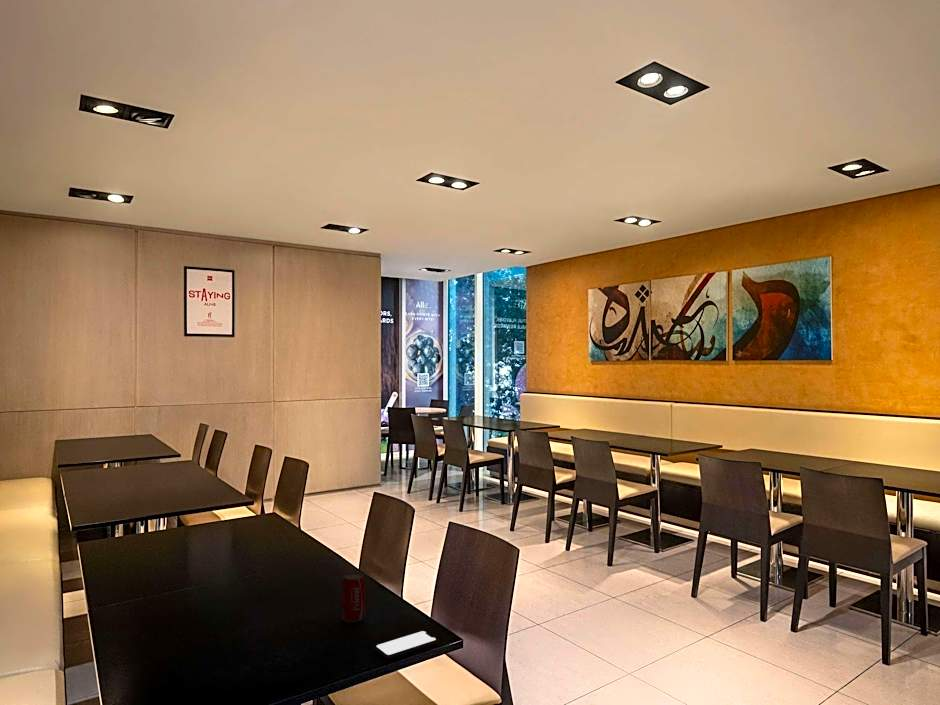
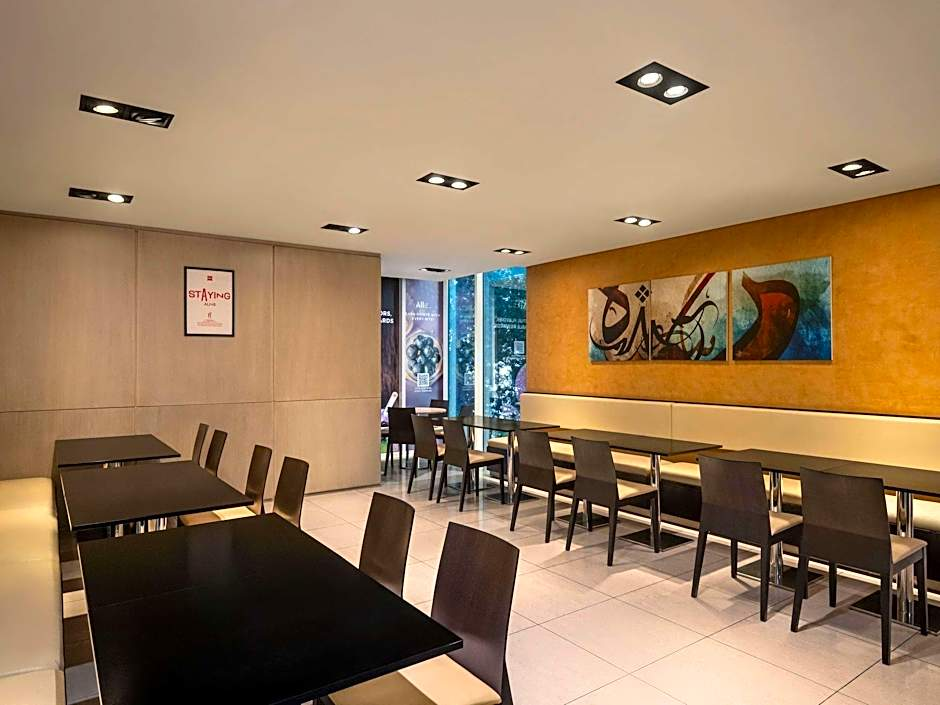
- smartphone [374,630,439,659]
- beverage can [341,572,366,624]
